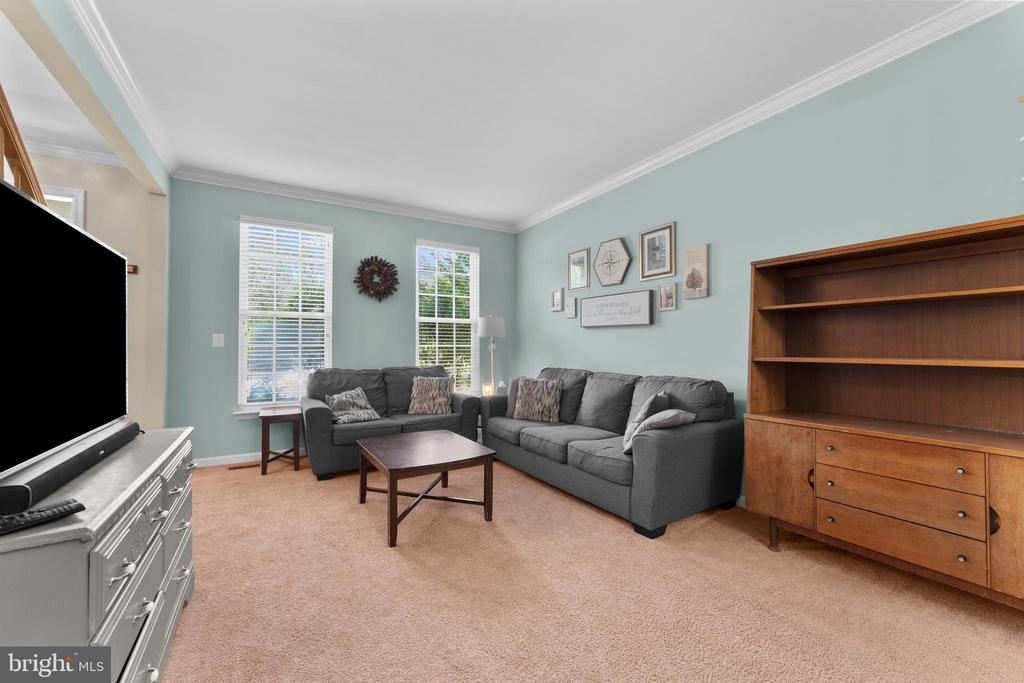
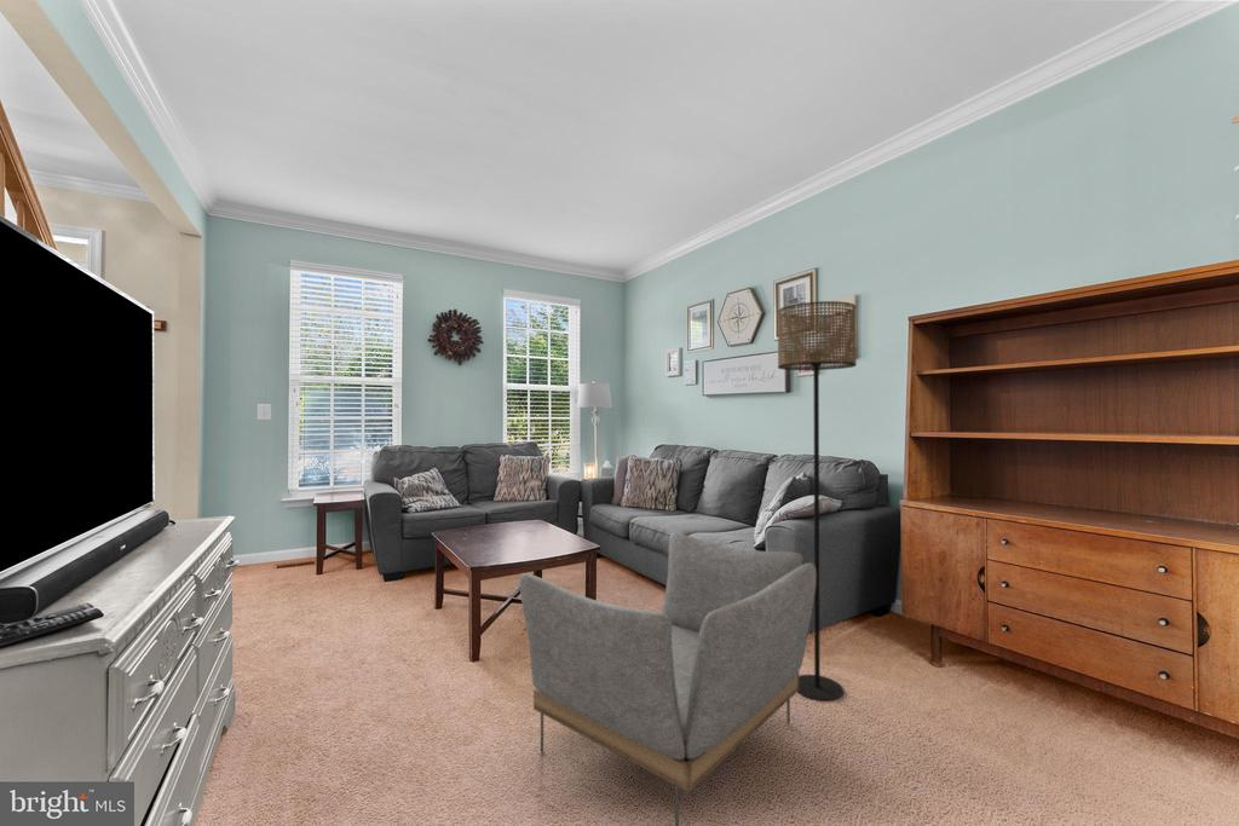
+ floor lamp [777,300,858,701]
+ armchair [518,531,816,826]
